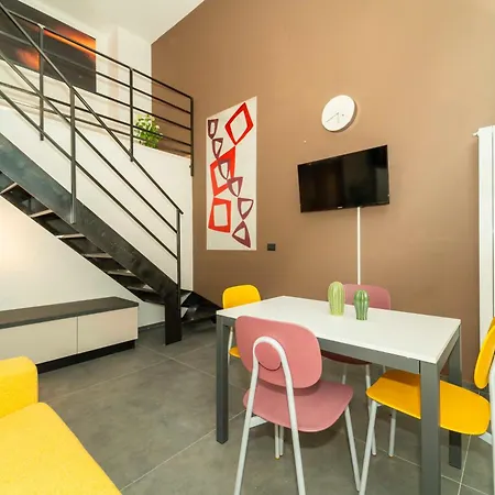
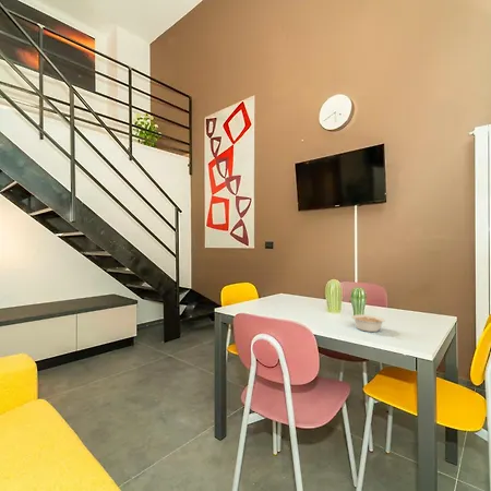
+ legume [351,313,386,333]
